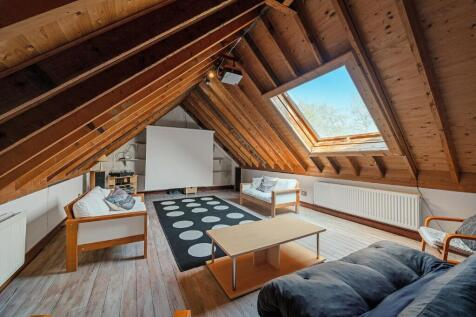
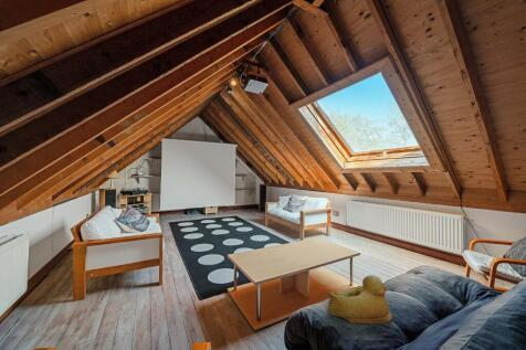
+ rubber duck [327,274,393,325]
